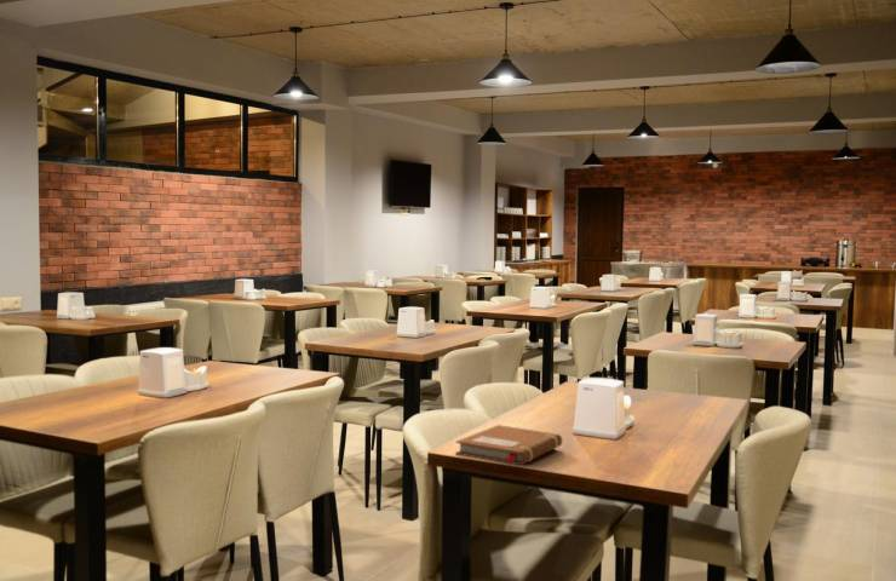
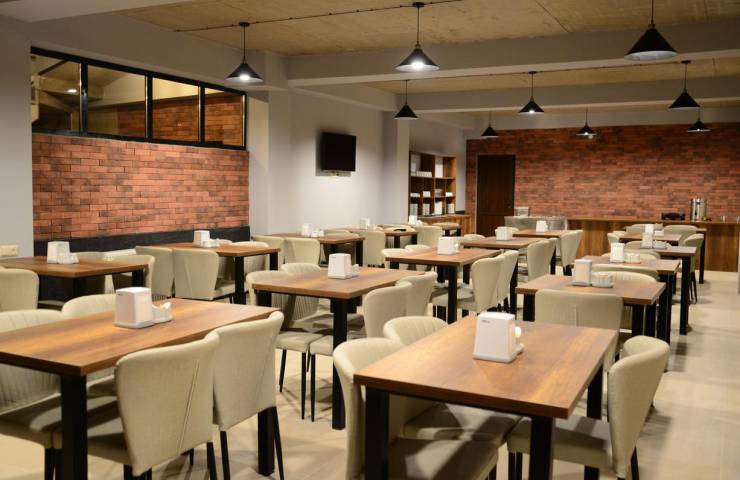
- notebook [454,424,563,466]
